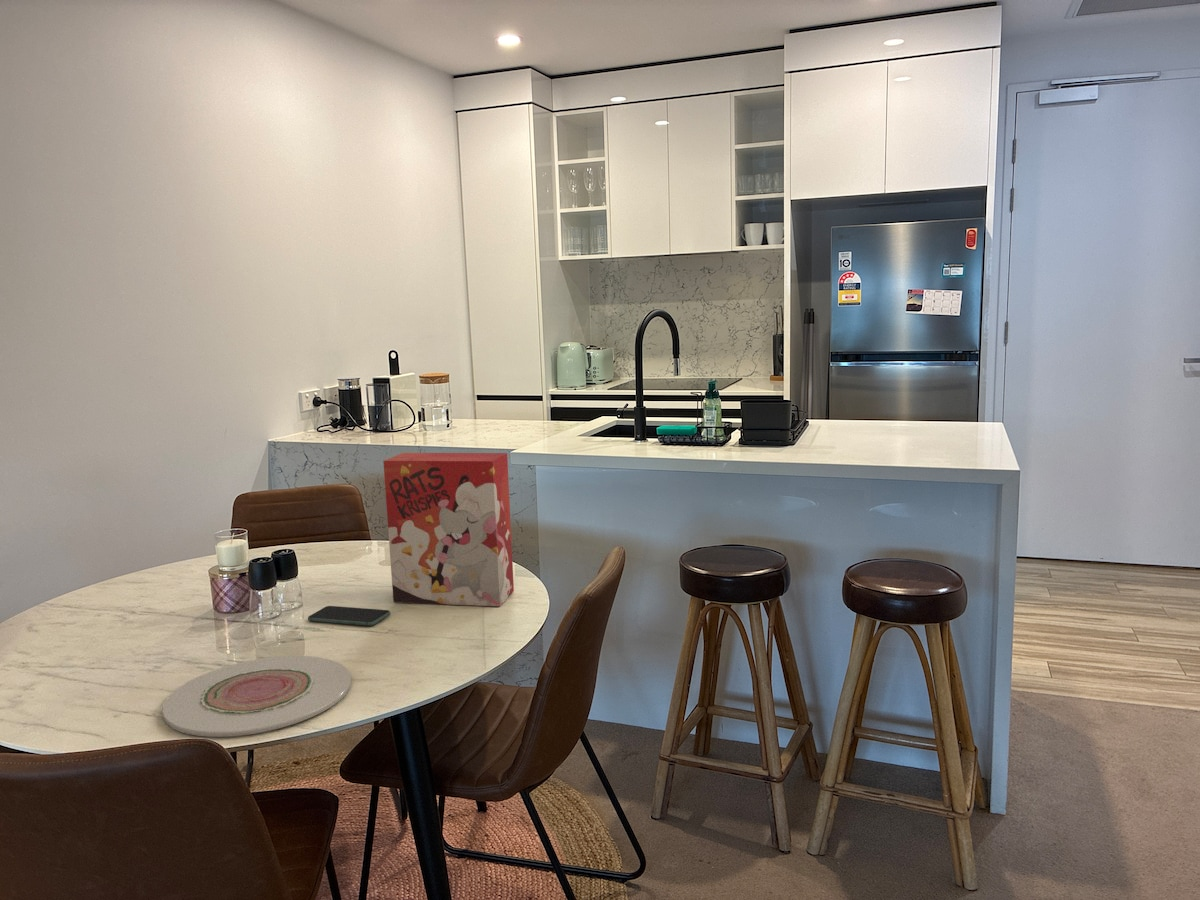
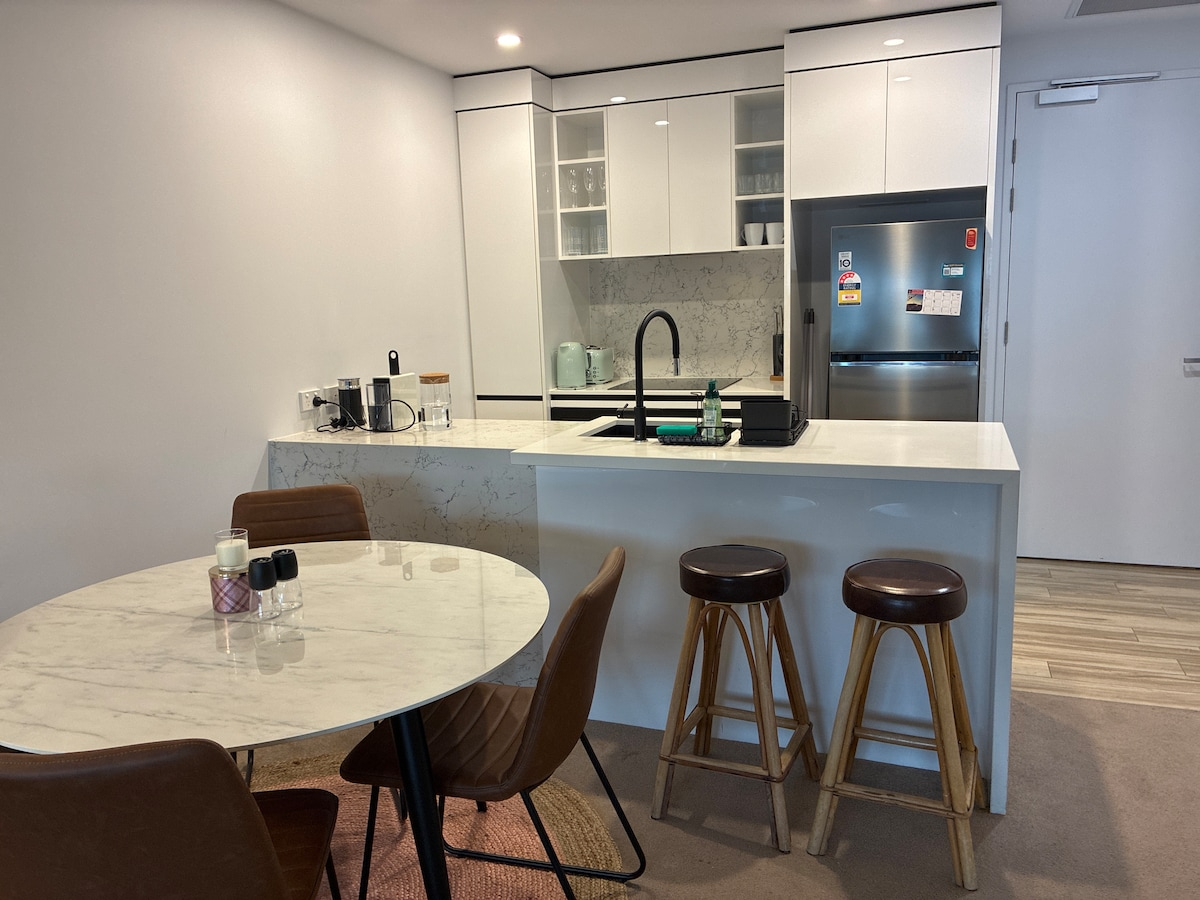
- cereal box [382,452,515,607]
- smartphone [307,605,391,627]
- plate [161,655,352,738]
